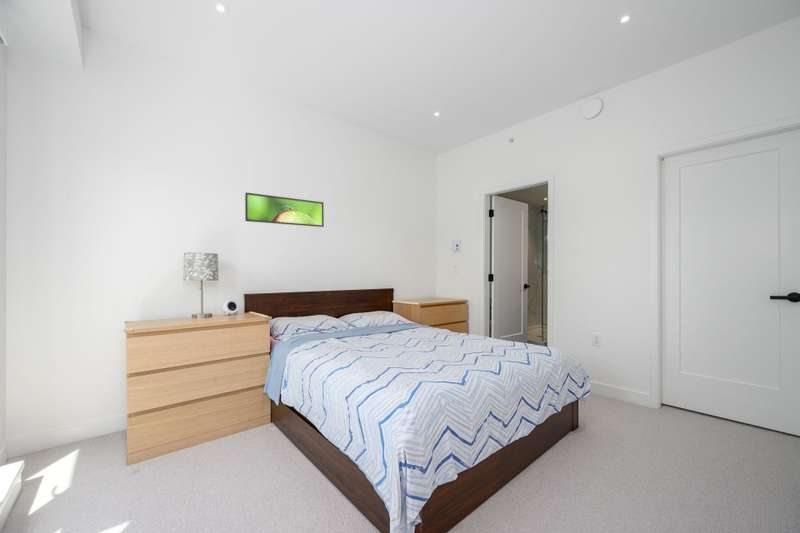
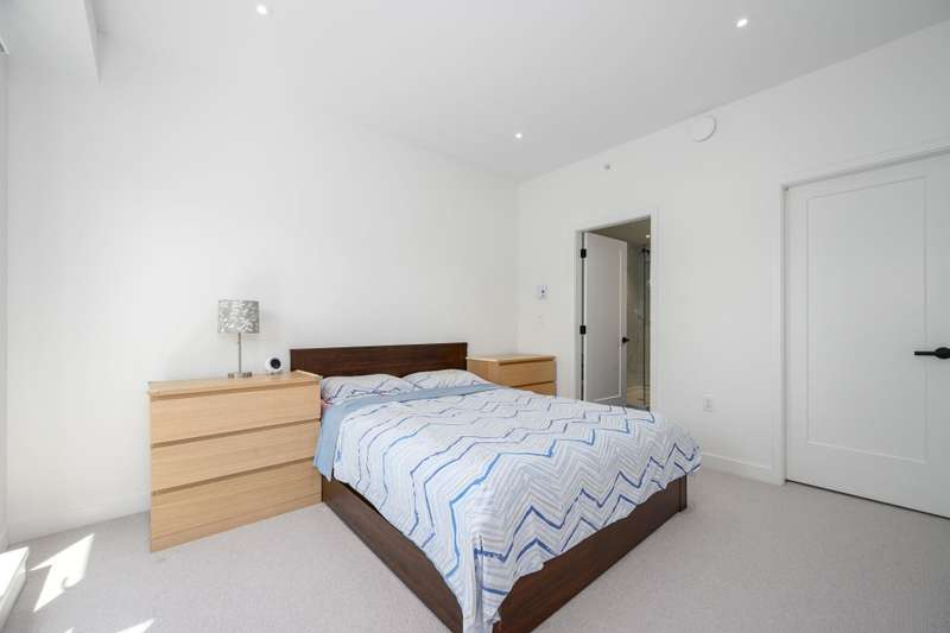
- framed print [244,192,325,228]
